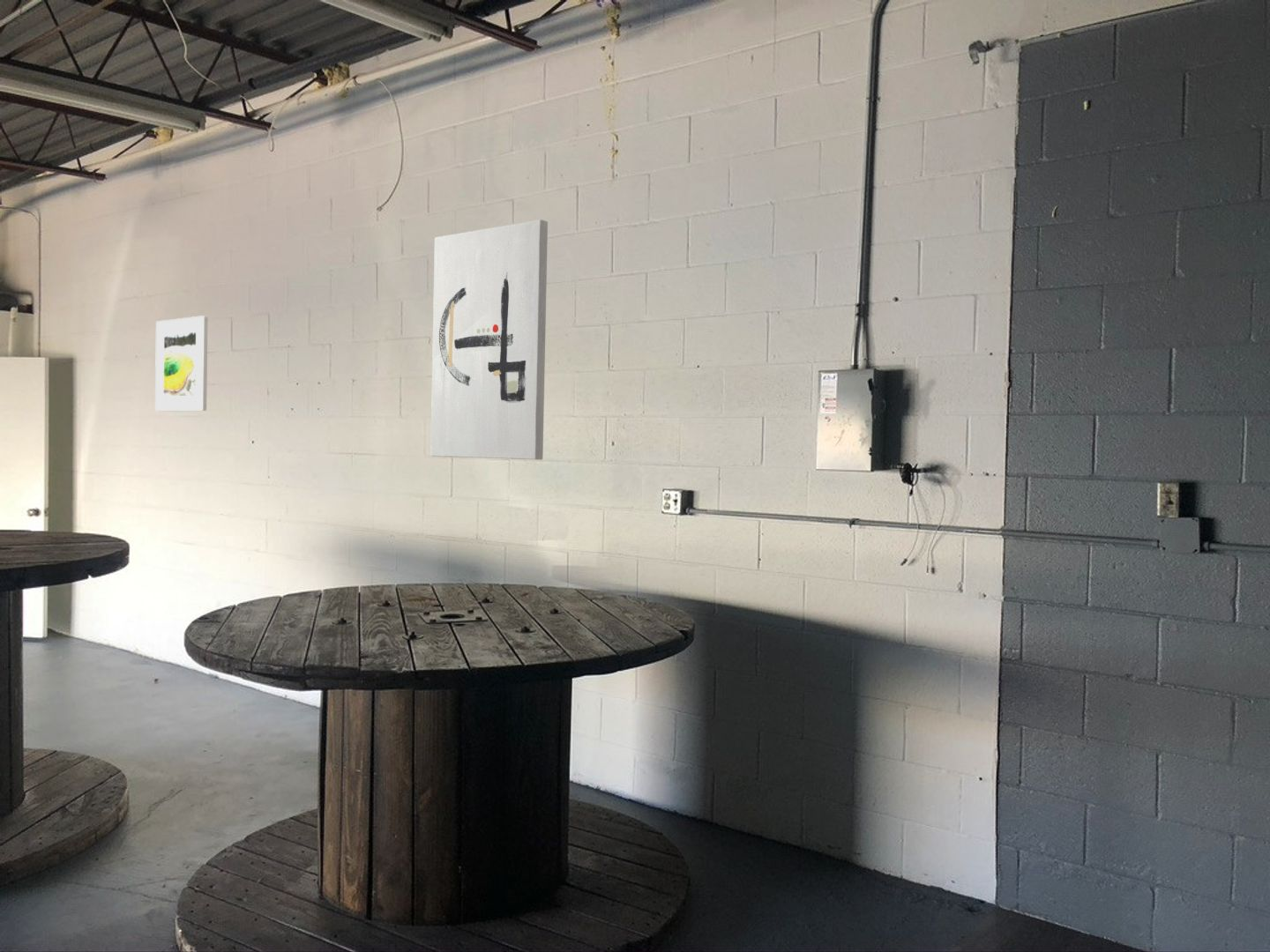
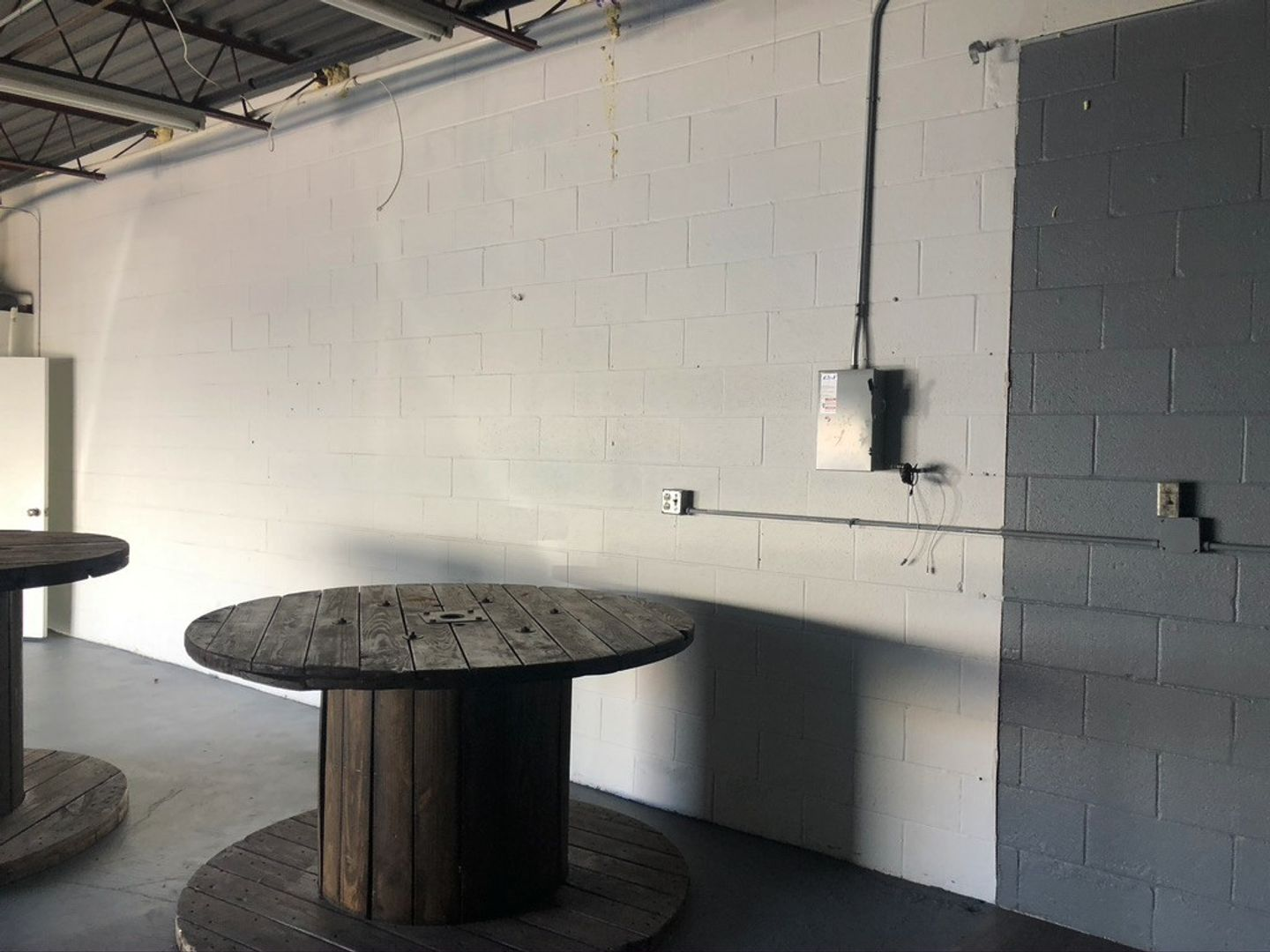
- wall art [430,219,549,460]
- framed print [154,315,208,412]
